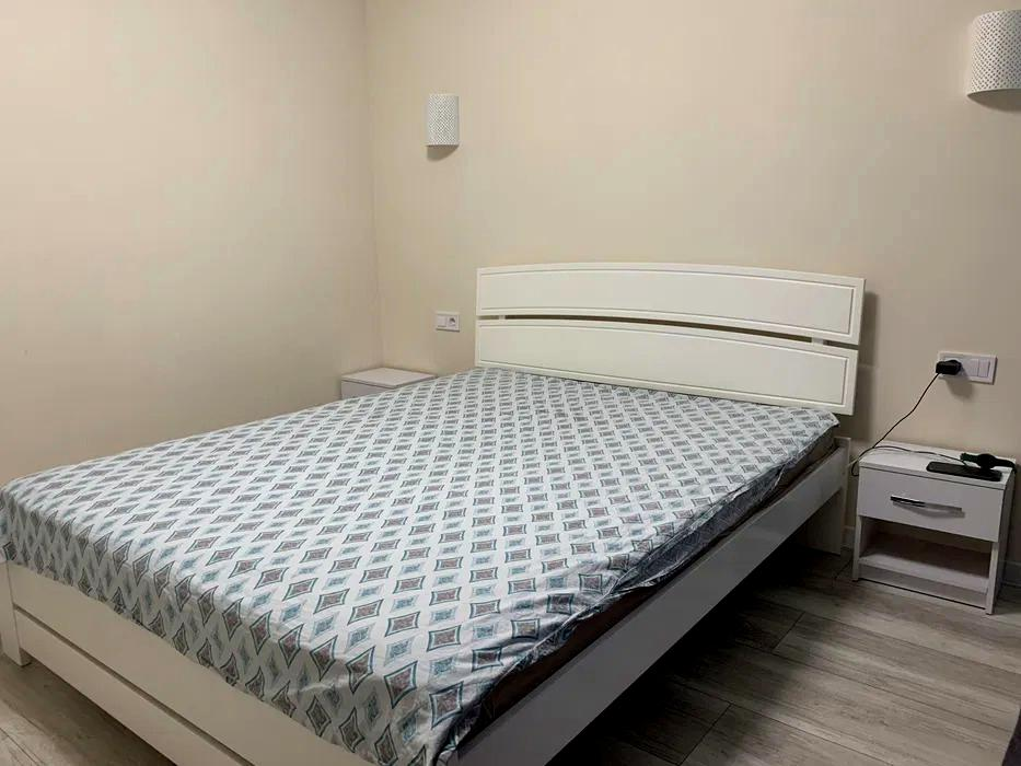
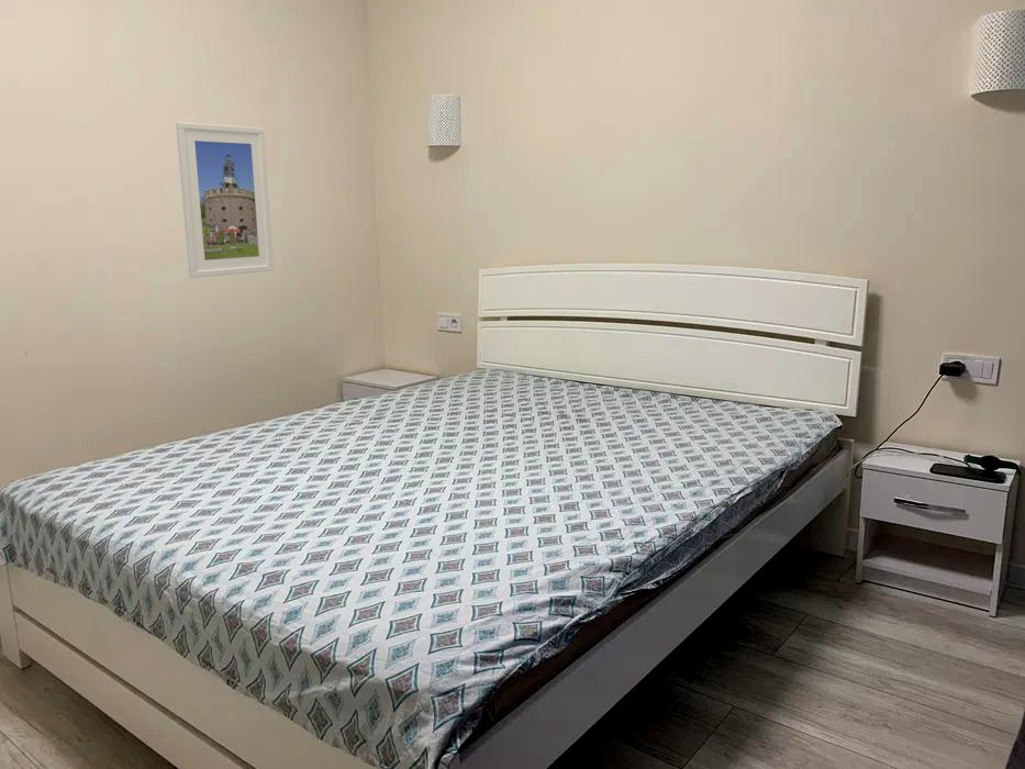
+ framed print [175,121,275,279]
